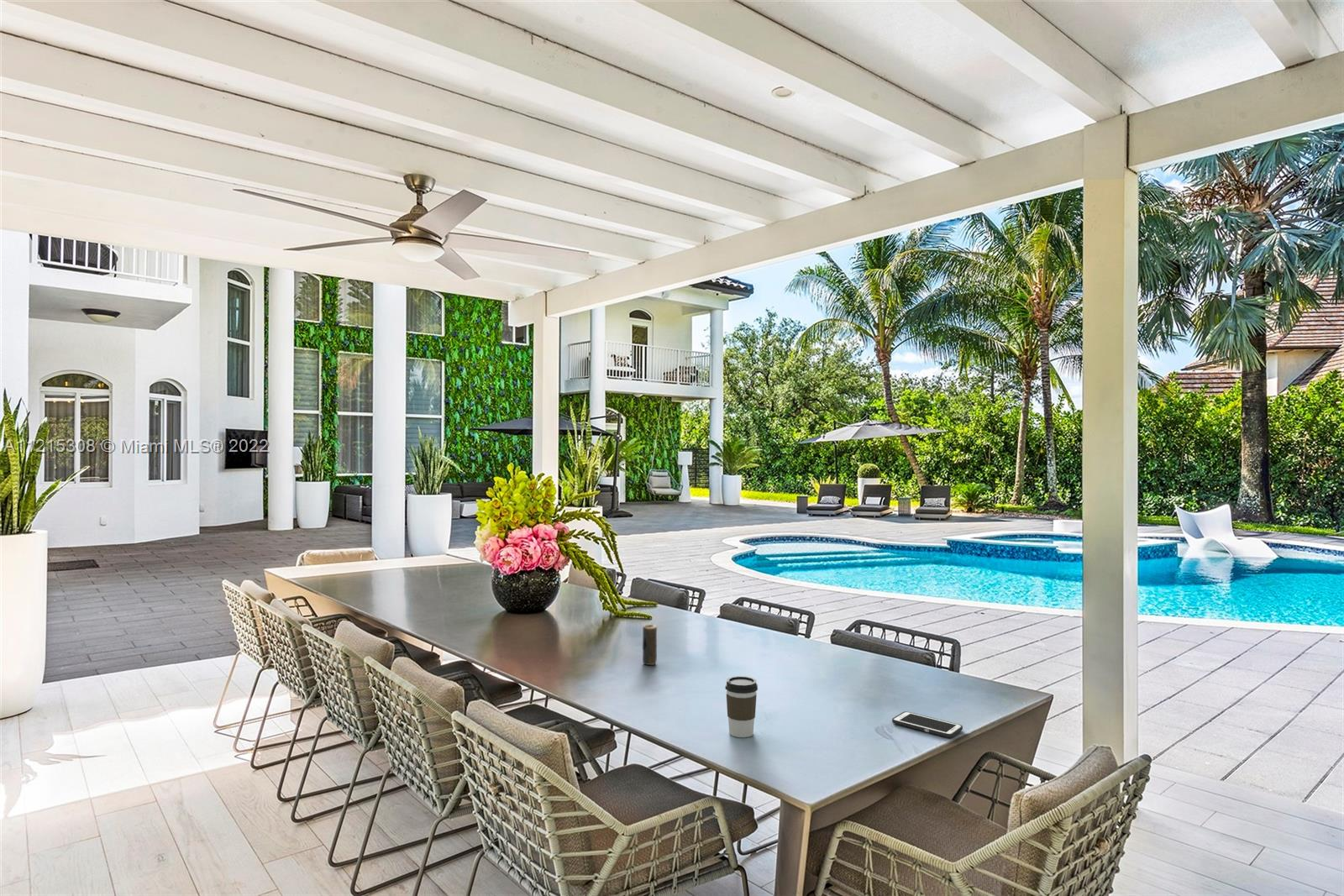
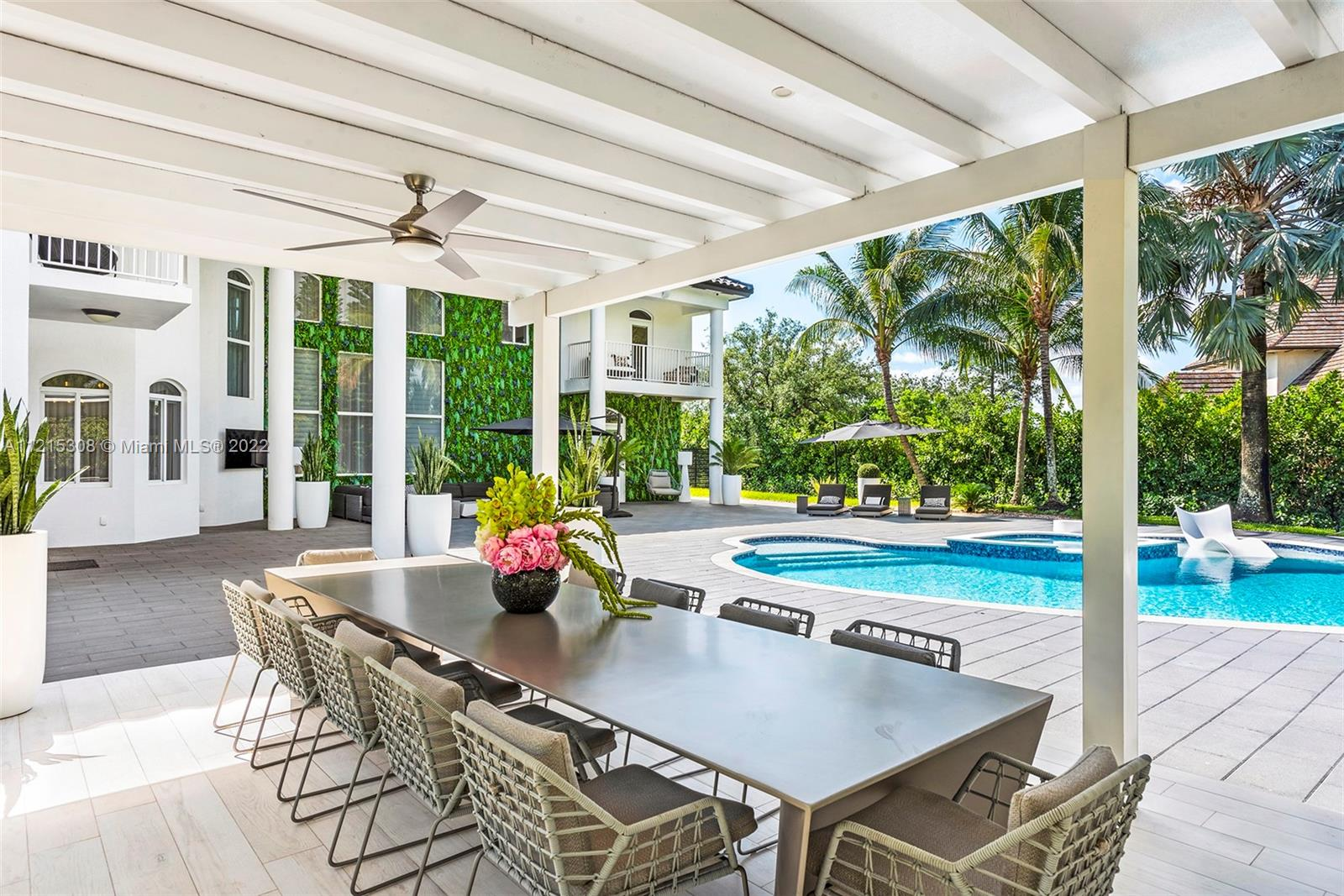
- candle [642,624,658,666]
- coffee cup [724,675,759,738]
- cell phone [891,710,963,738]
